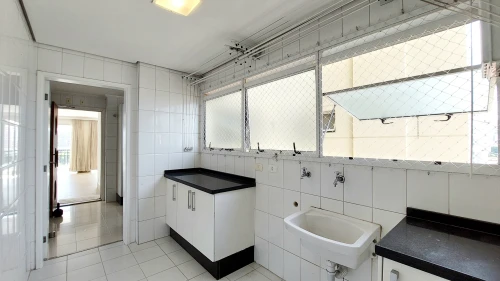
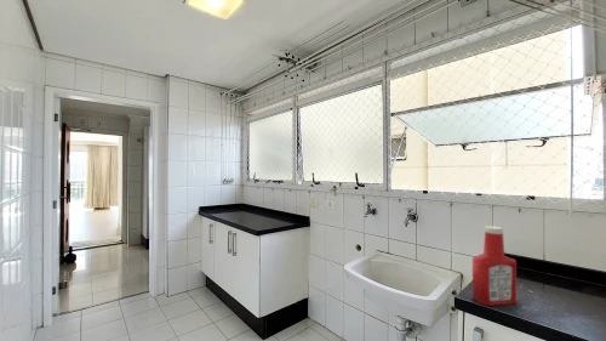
+ soap bottle [471,225,518,307]
